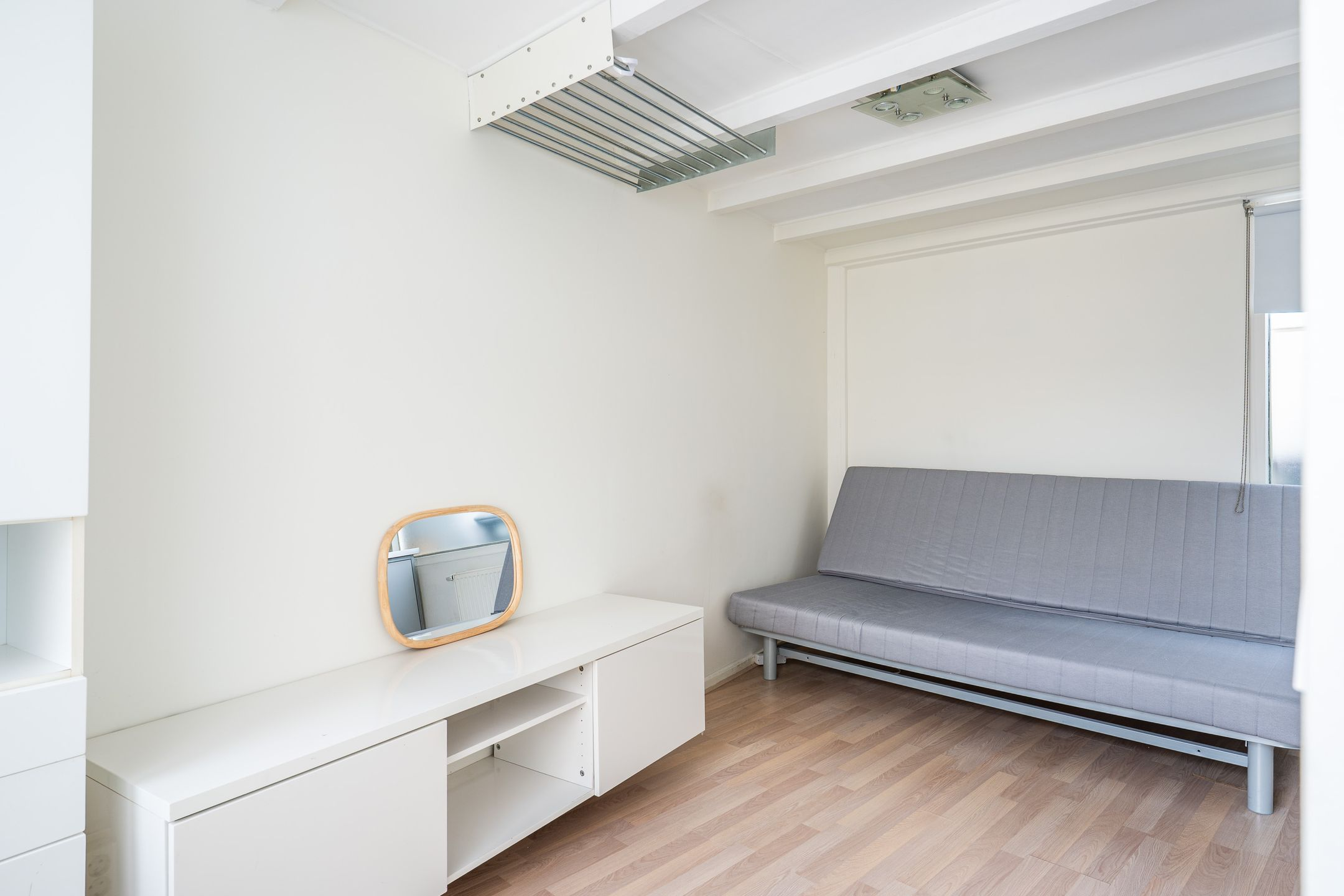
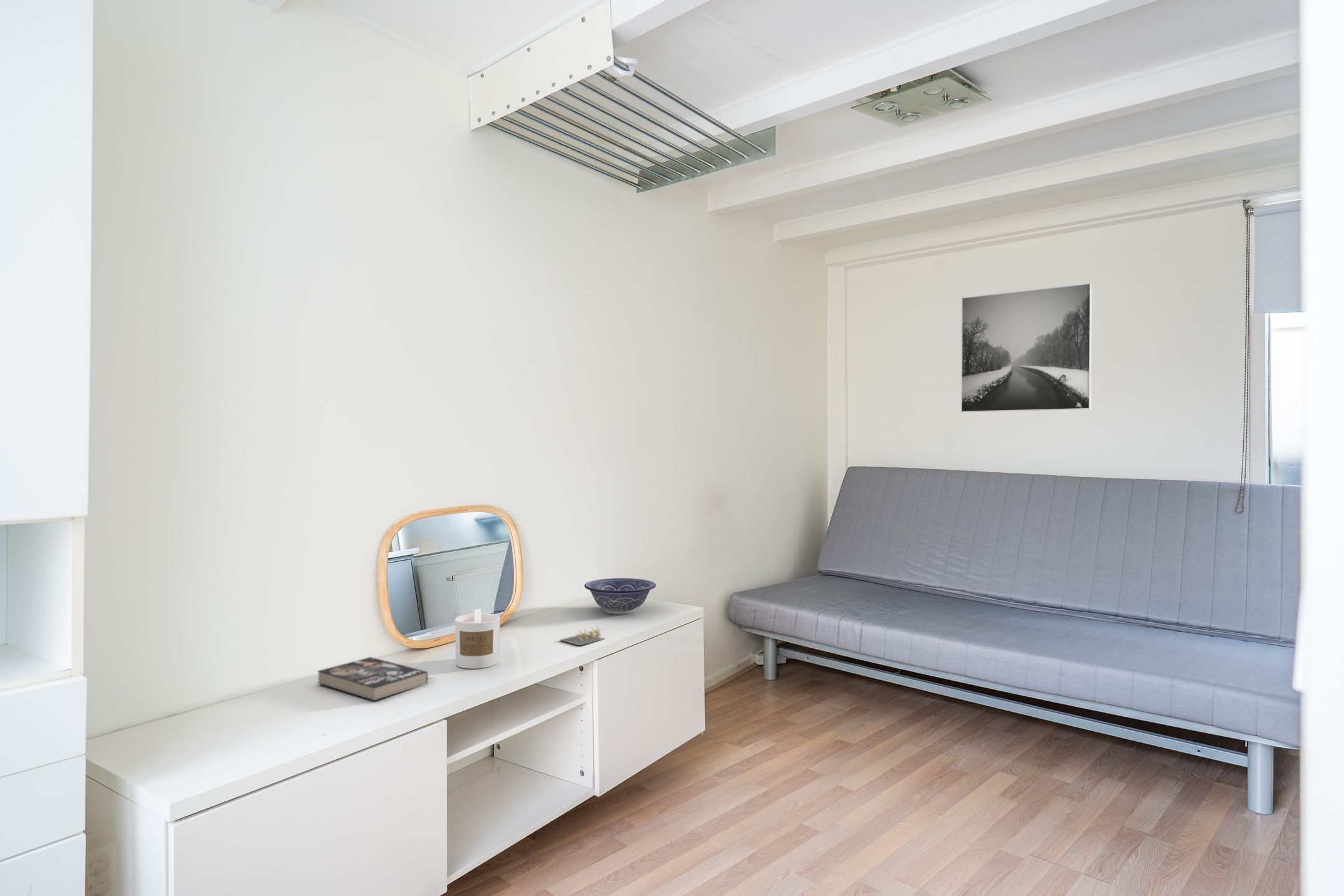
+ candle [454,609,501,670]
+ decorative bowl [584,577,656,615]
+ book [317,656,428,701]
+ candle [559,625,606,646]
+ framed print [960,282,1093,413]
